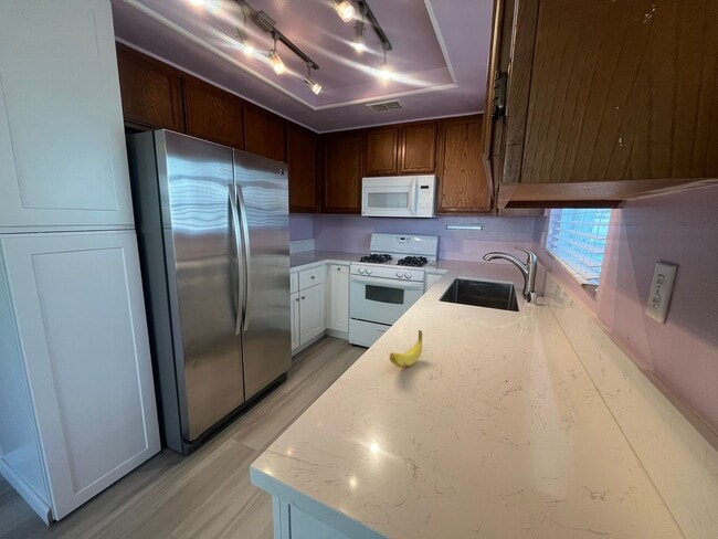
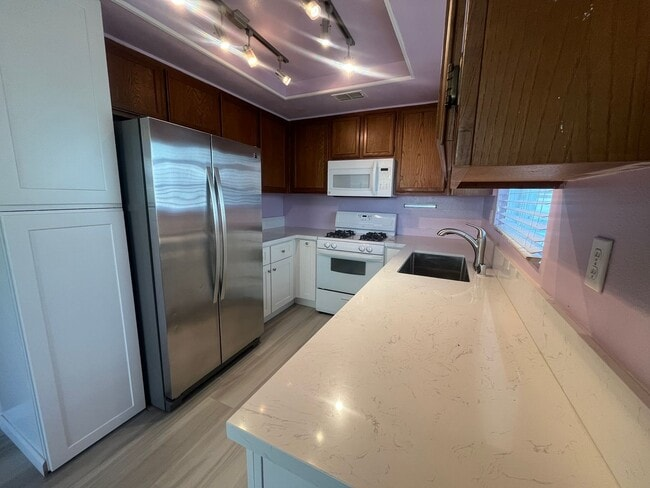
- banana [389,329,423,369]
